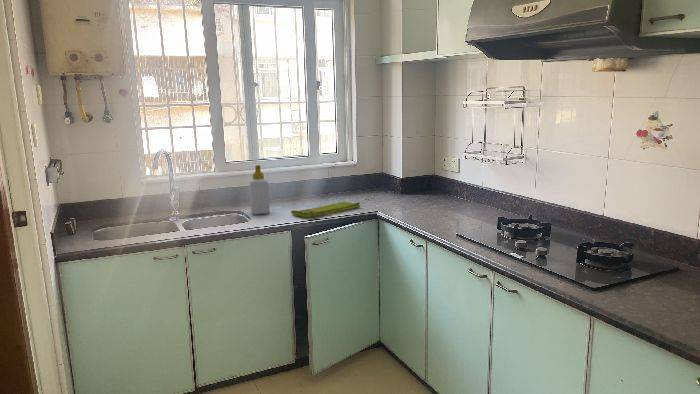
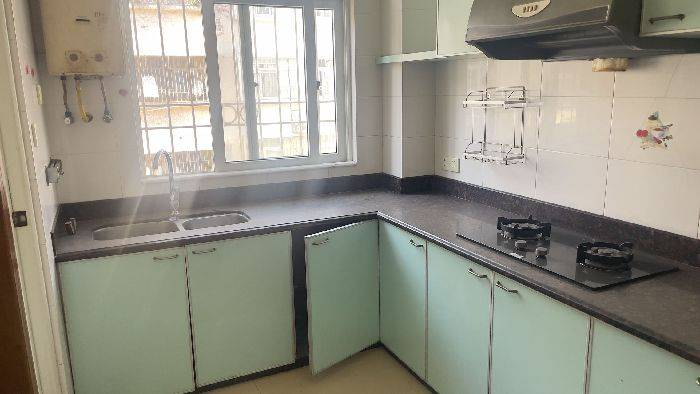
- dish towel [290,201,361,219]
- soap bottle [248,164,271,215]
